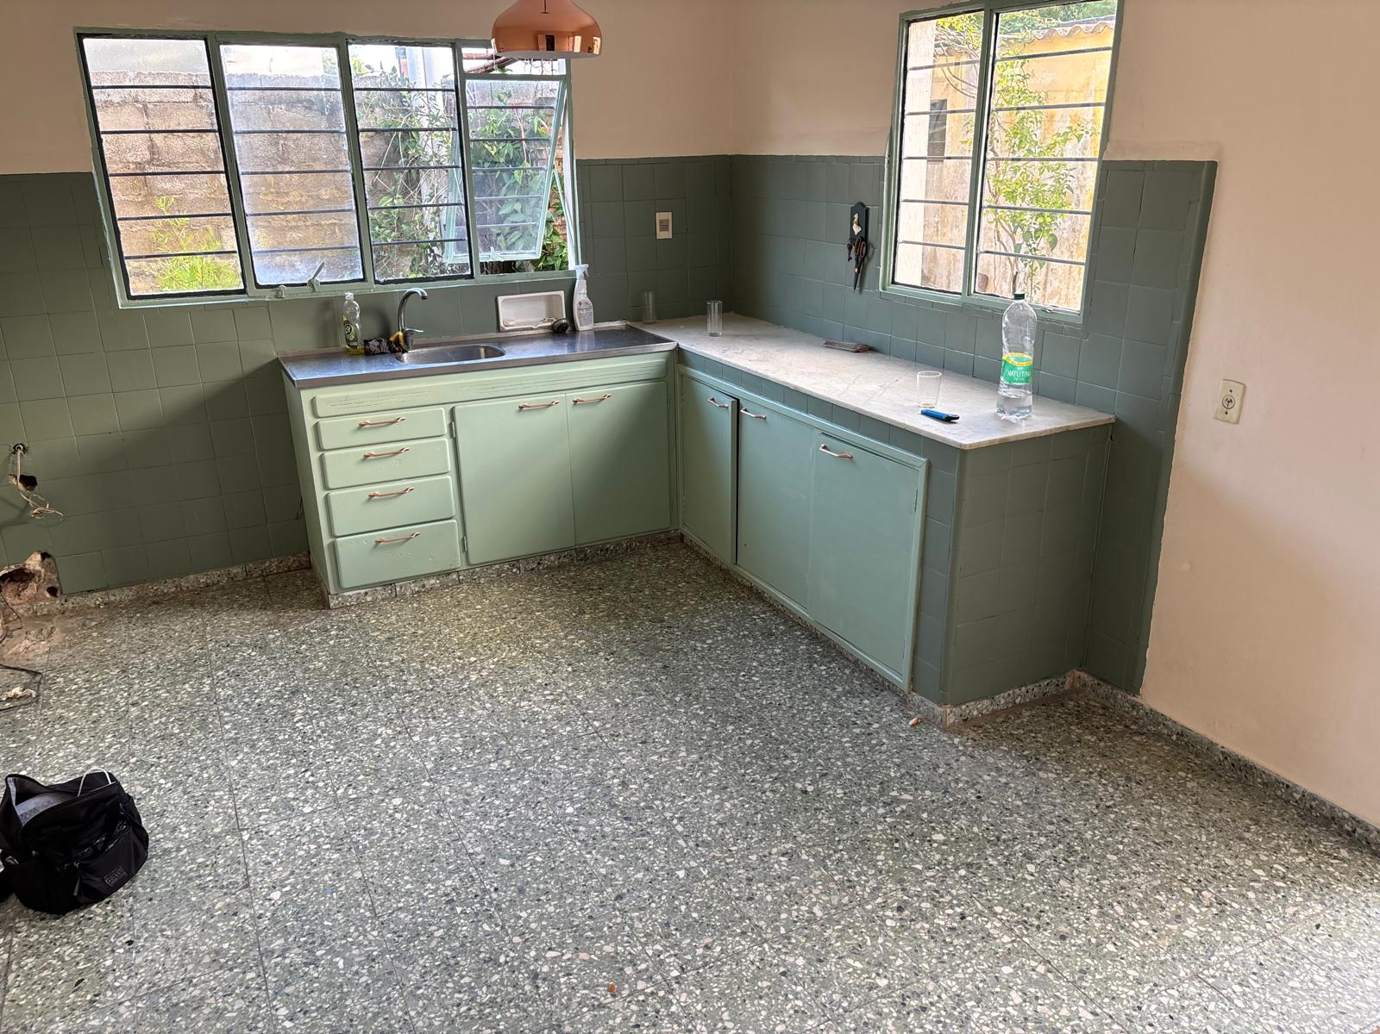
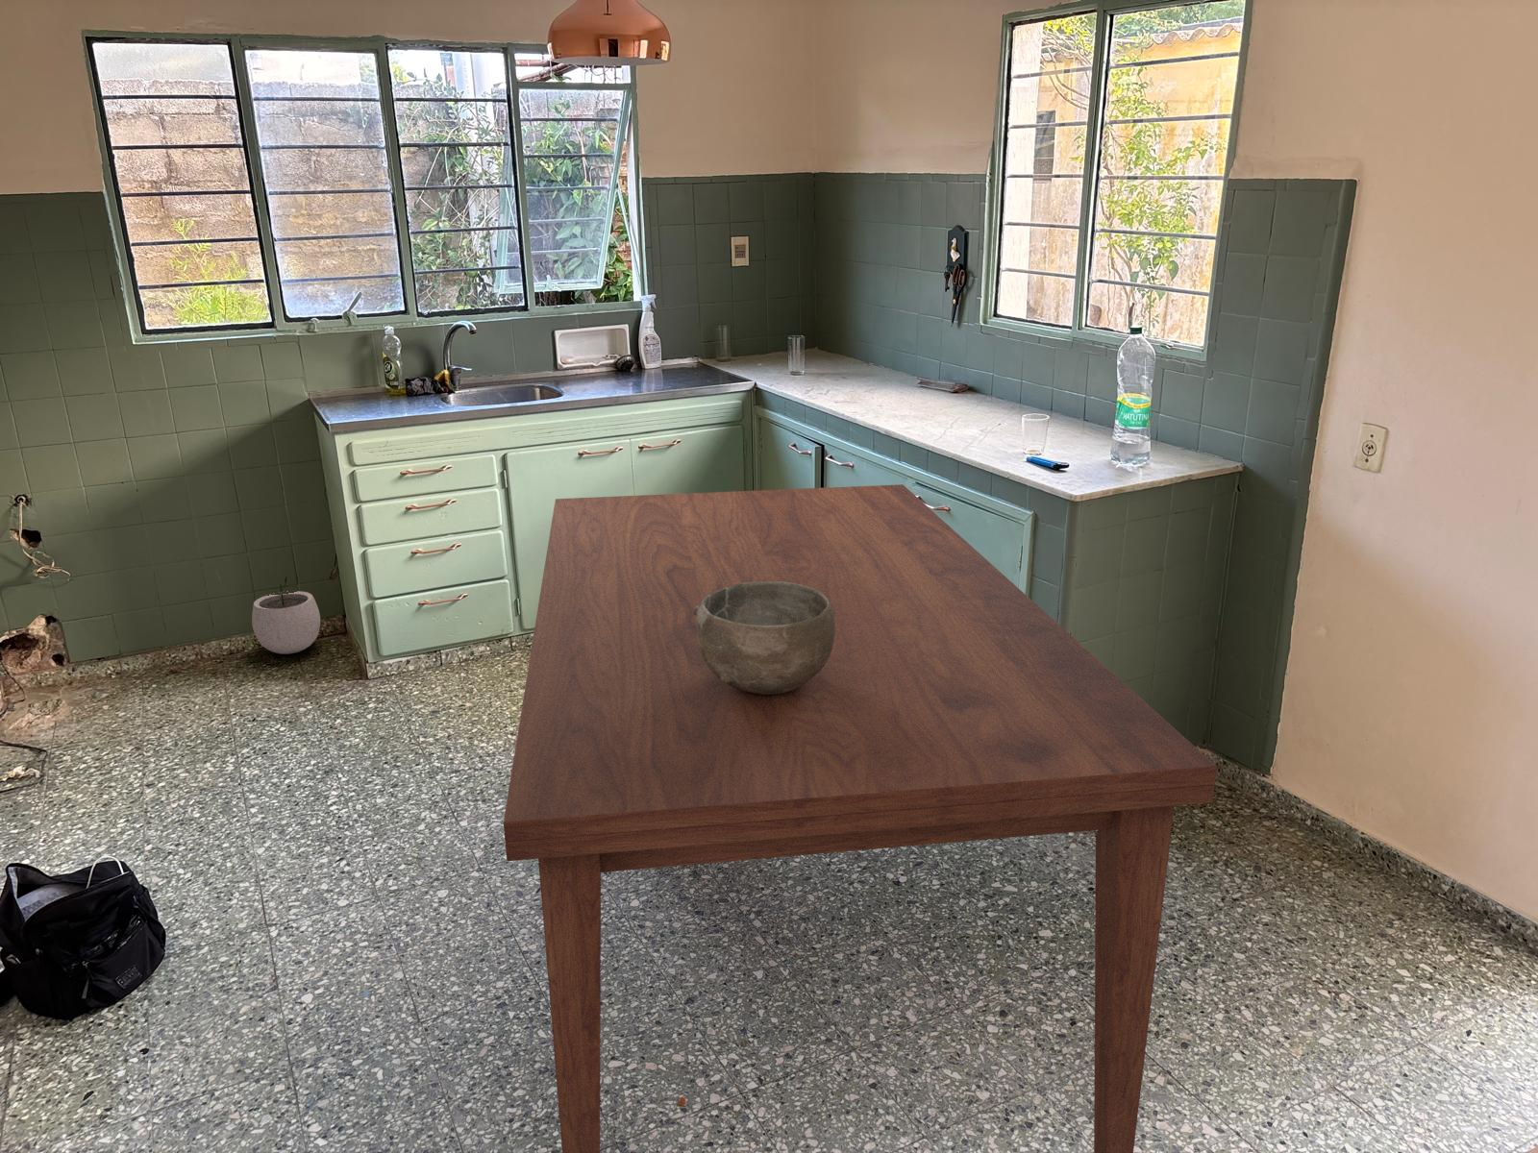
+ plant pot [251,575,321,655]
+ dining table [503,483,1218,1153]
+ bowl [694,581,836,695]
